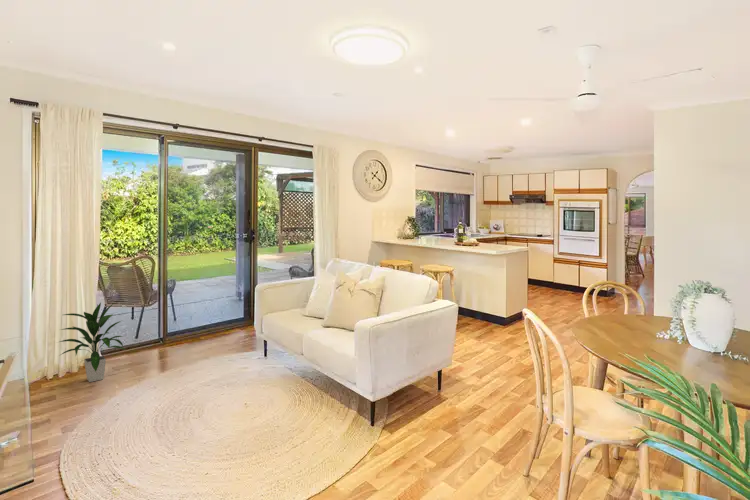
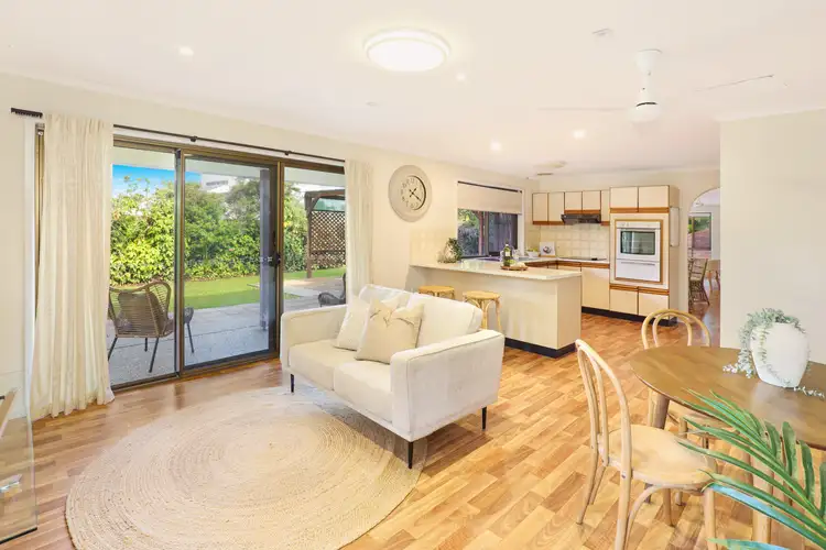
- indoor plant [55,302,127,383]
